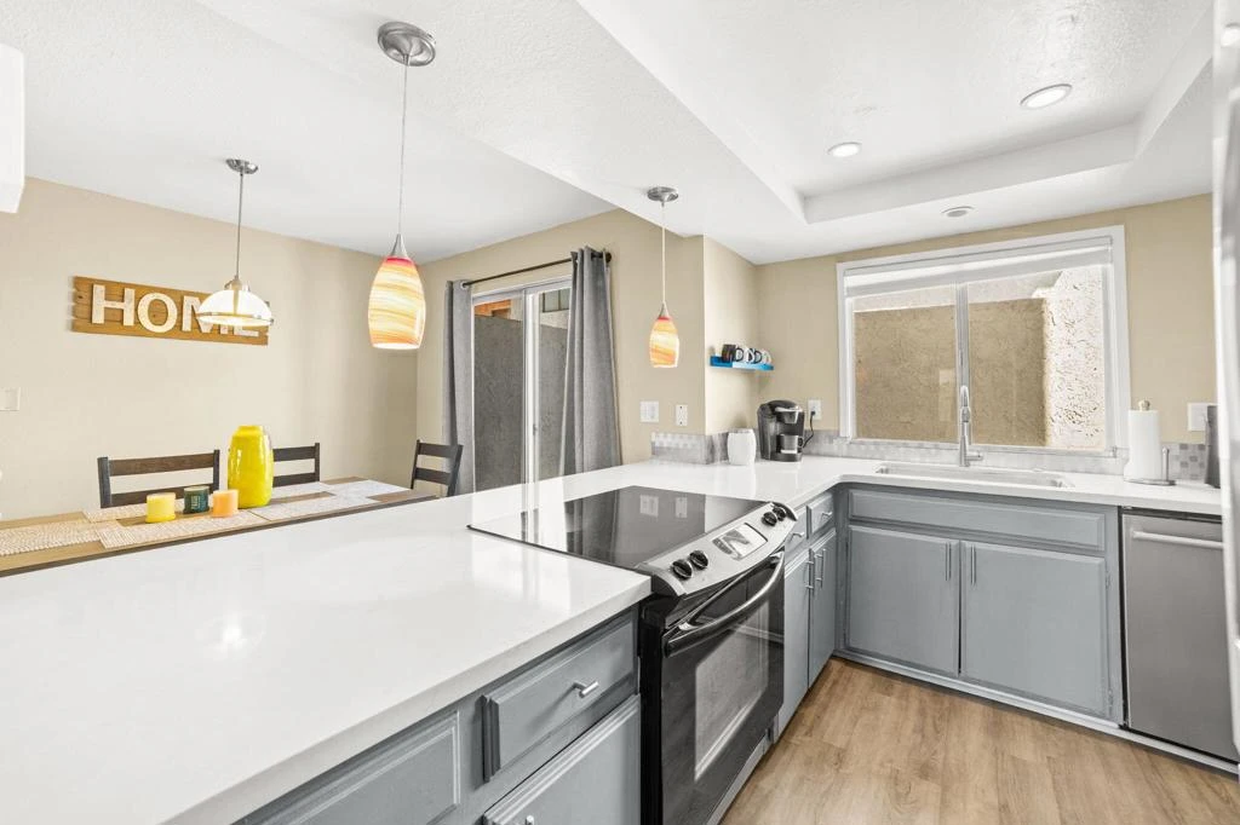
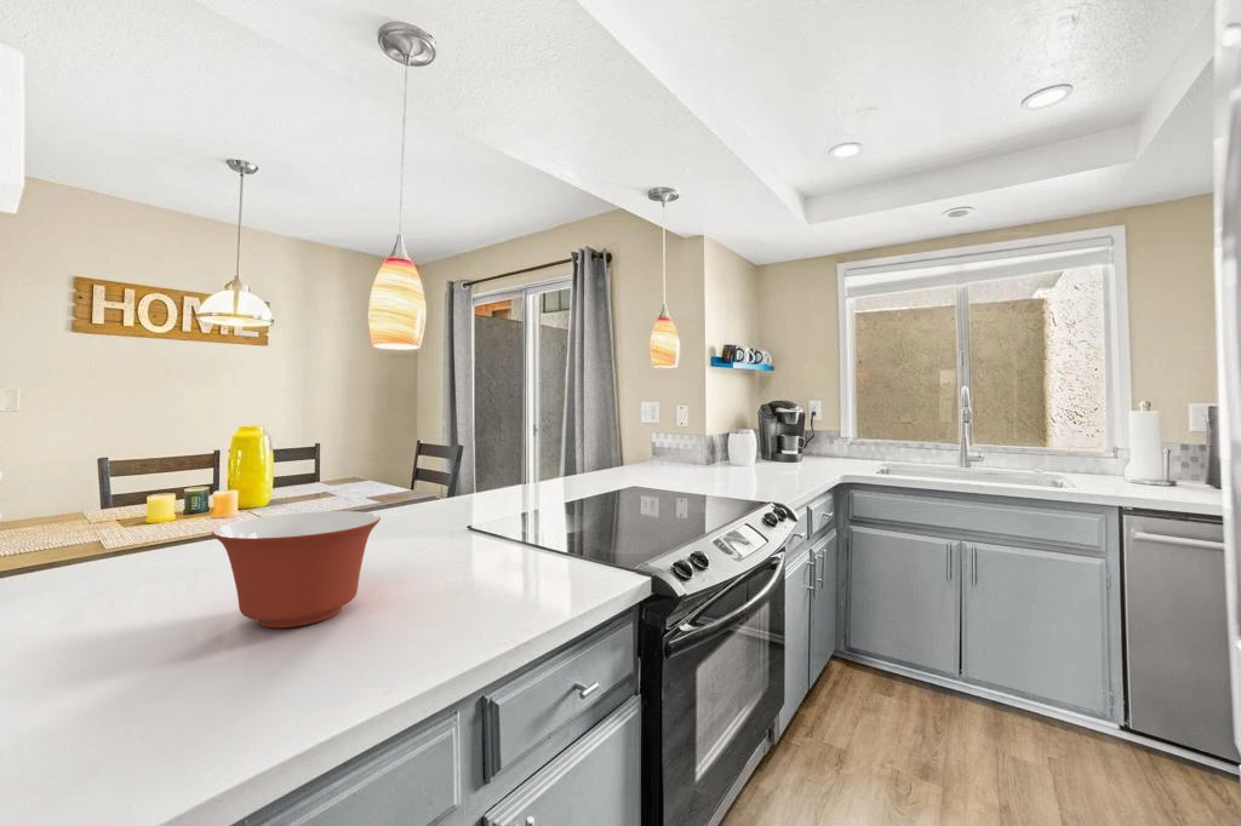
+ mixing bowl [211,510,382,629]
